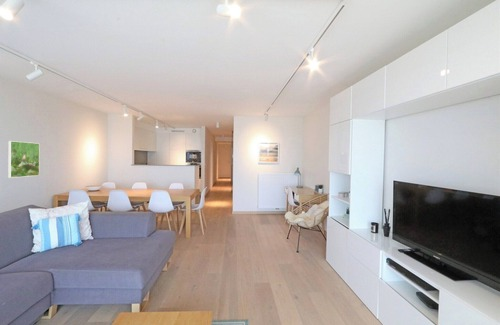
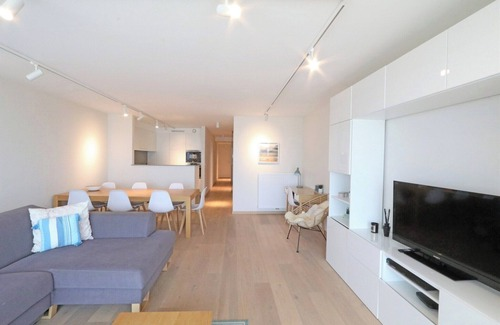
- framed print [7,140,40,179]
